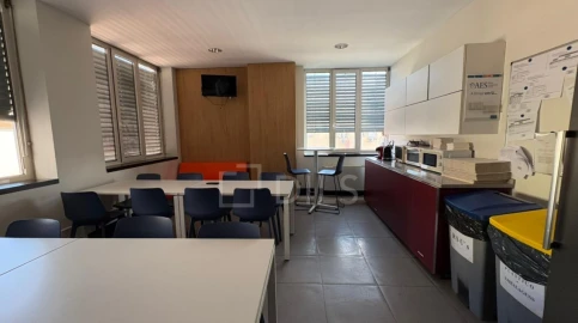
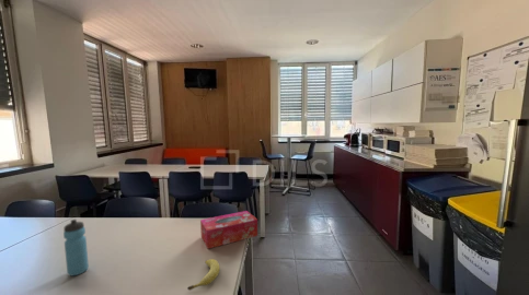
+ water bottle [62,219,90,276]
+ tissue box [199,210,258,250]
+ fruit [186,258,221,292]
